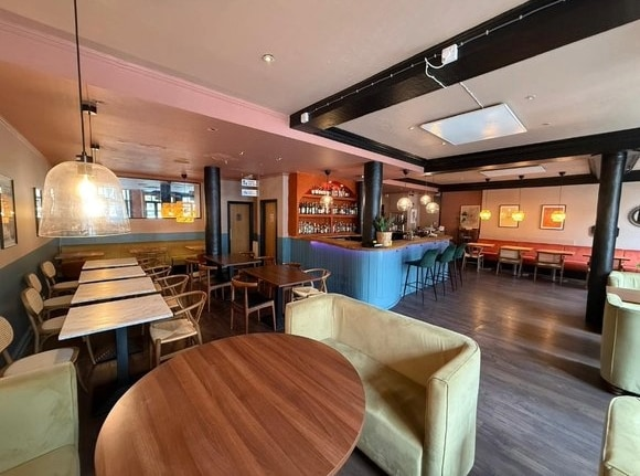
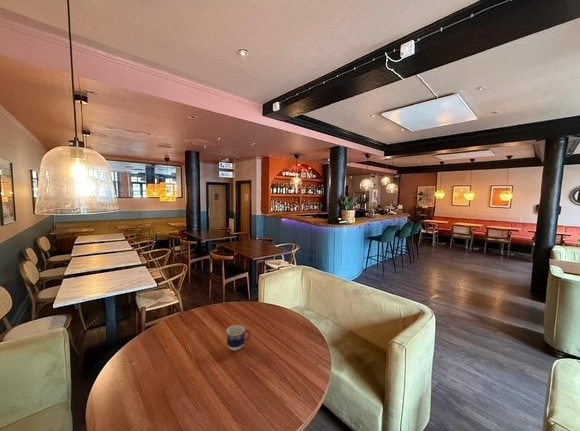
+ cup [225,324,251,352]
